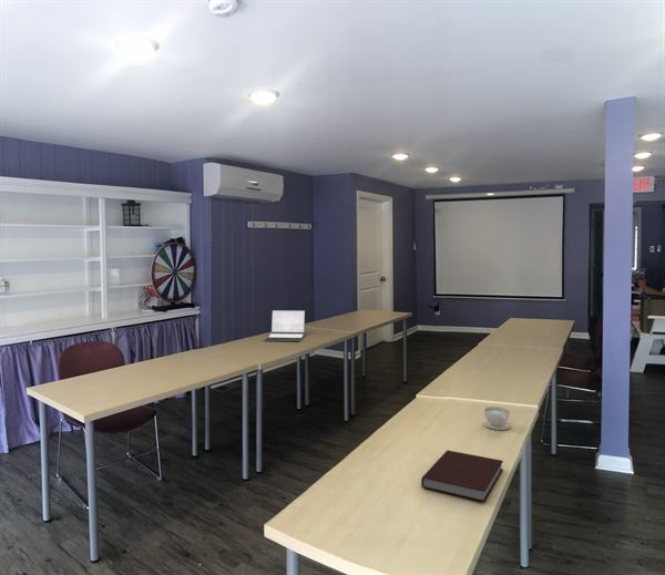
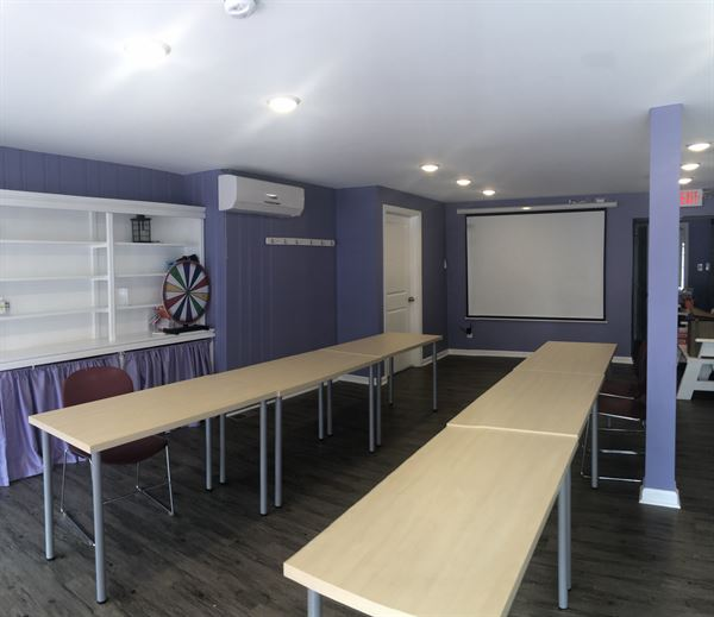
- coffee cup [482,405,512,431]
- notebook [420,449,504,503]
- laptop [264,309,306,342]
